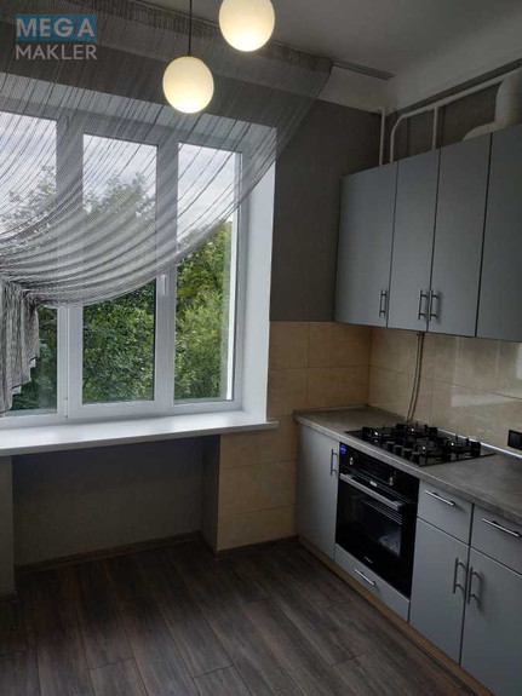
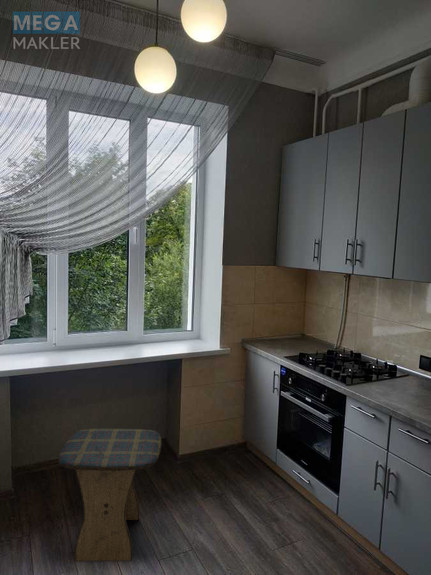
+ stool [58,428,162,562]
